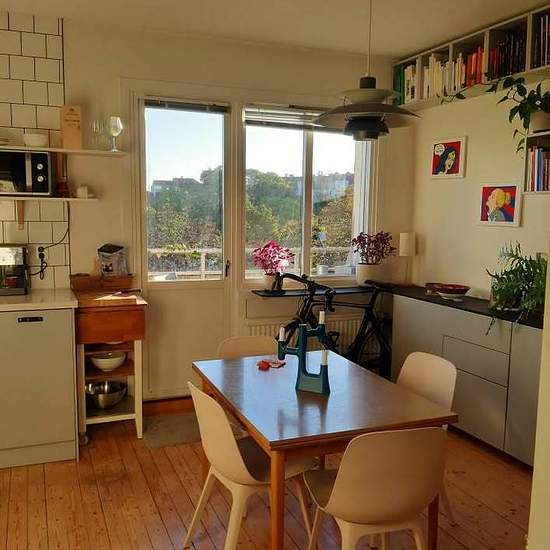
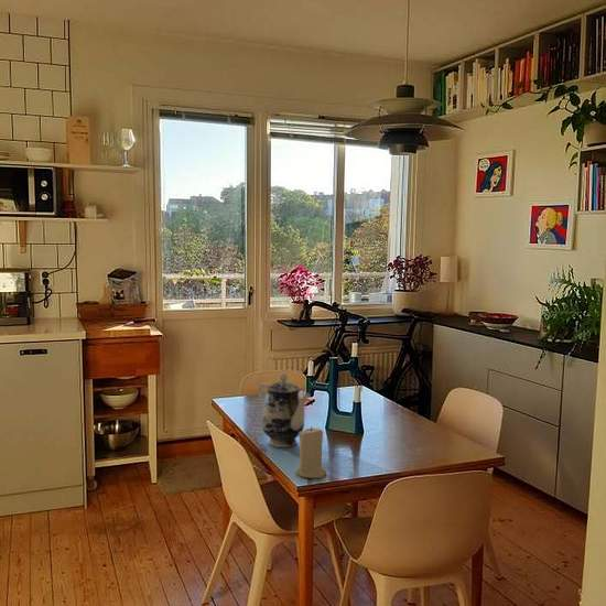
+ teapot [257,372,311,448]
+ candle [294,426,328,479]
